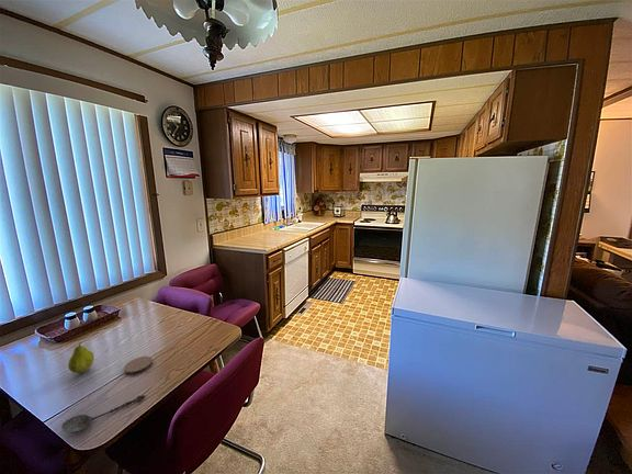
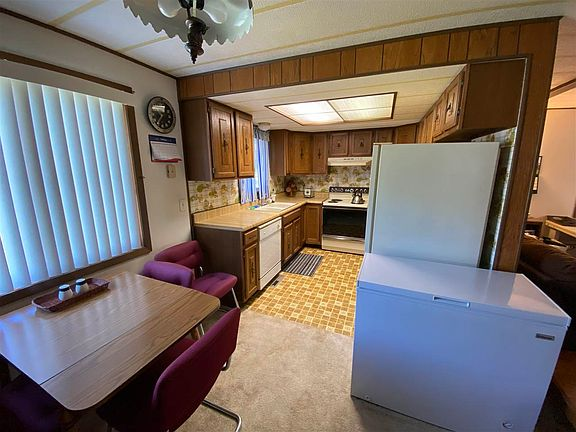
- coaster [123,356,154,376]
- spoon [60,394,147,433]
- fruit [67,341,95,374]
